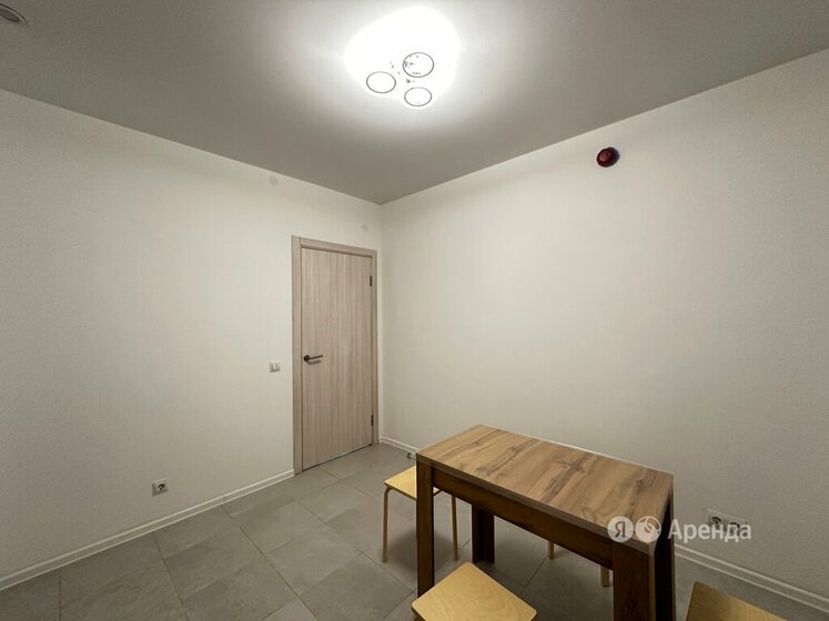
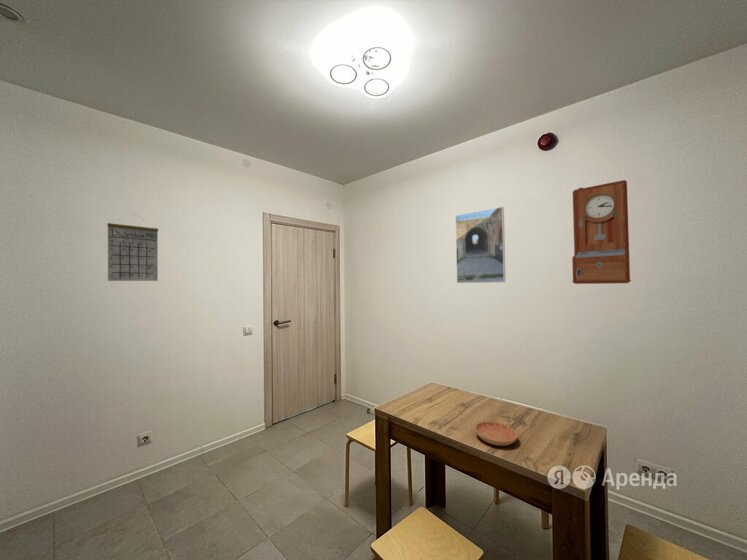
+ calendar [106,212,159,282]
+ time clock [571,179,632,285]
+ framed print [454,206,507,284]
+ saucer [474,420,518,447]
